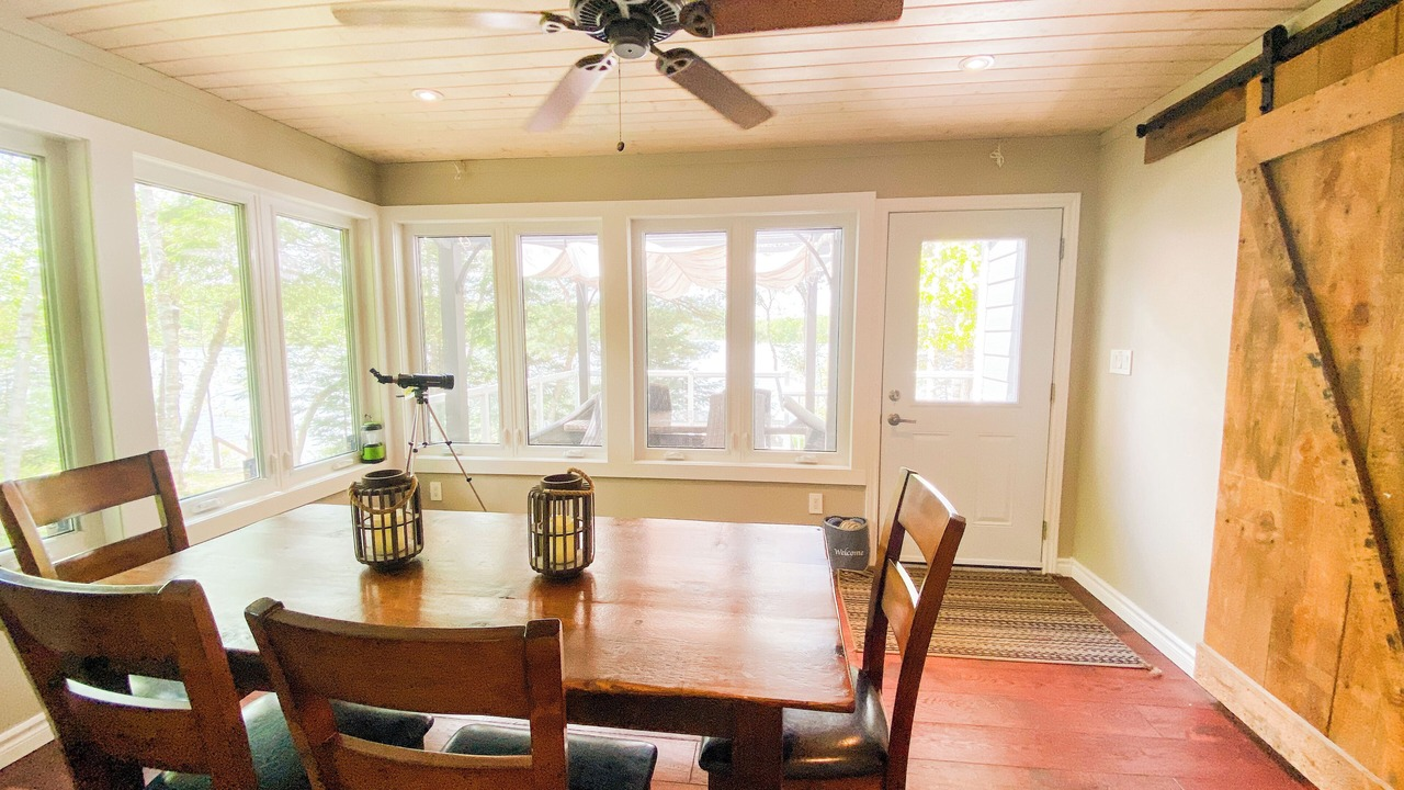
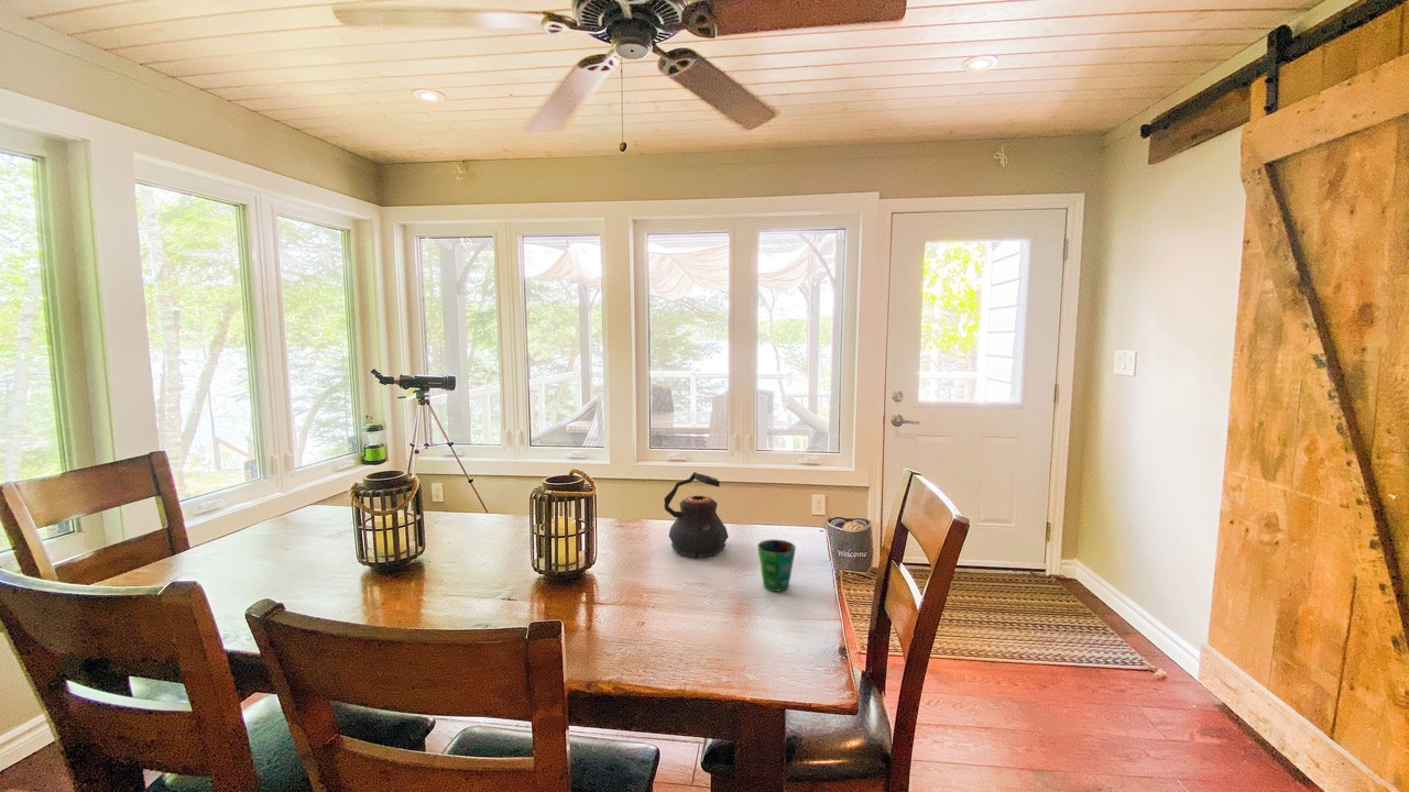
+ cup [756,538,797,592]
+ teapot [663,471,729,559]
